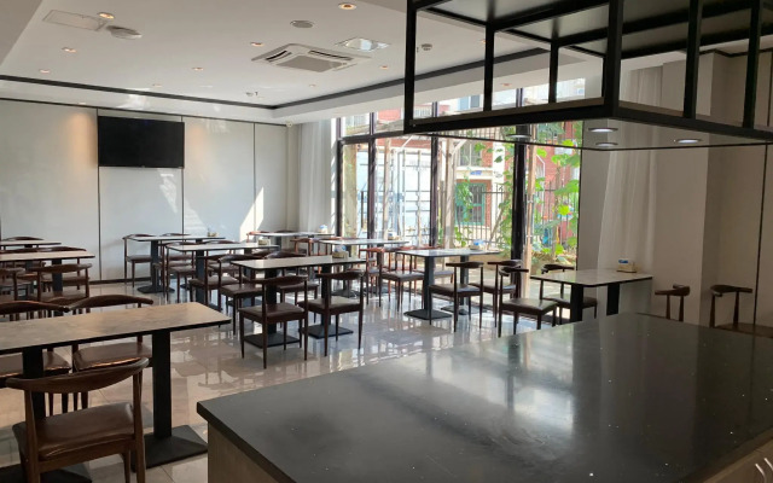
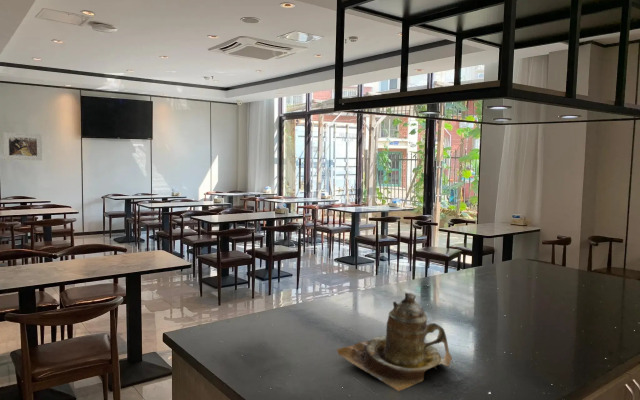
+ teapot [336,292,453,392]
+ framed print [2,131,43,161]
